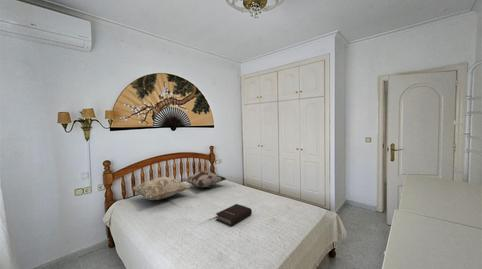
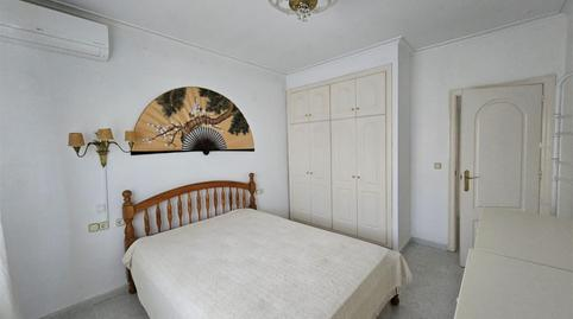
- decorative pillow [180,170,227,189]
- book [215,203,253,227]
- decorative pillow [131,176,191,201]
